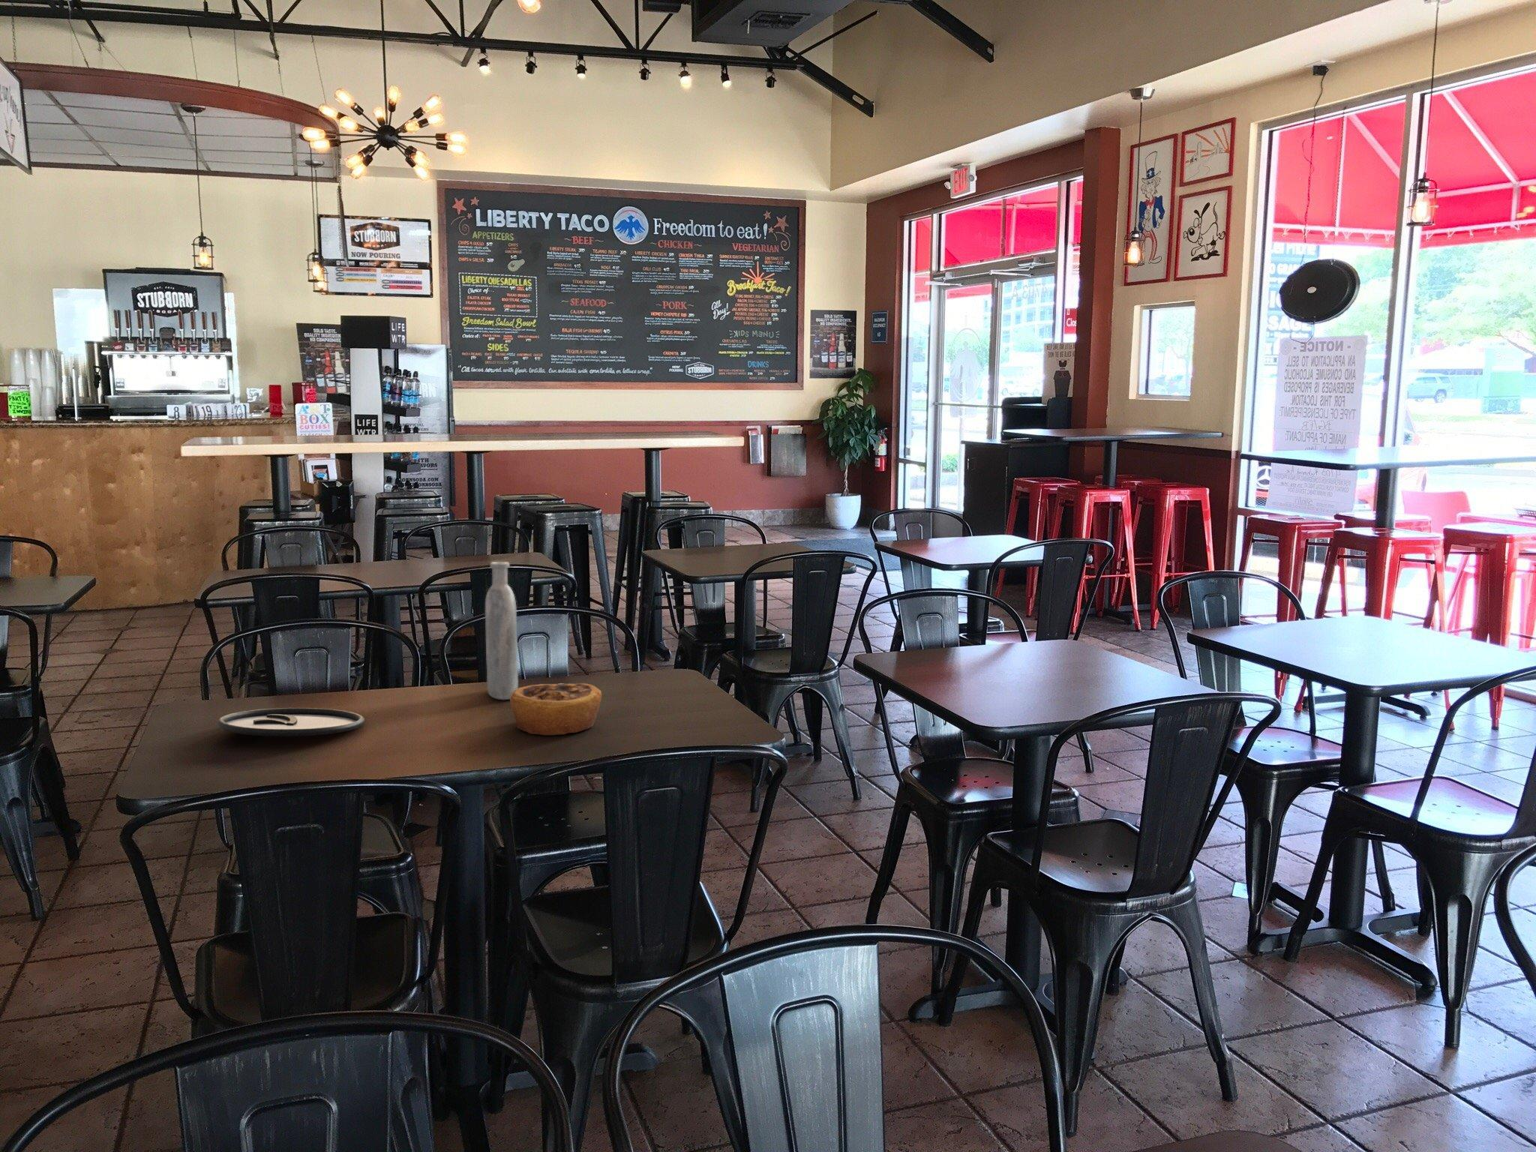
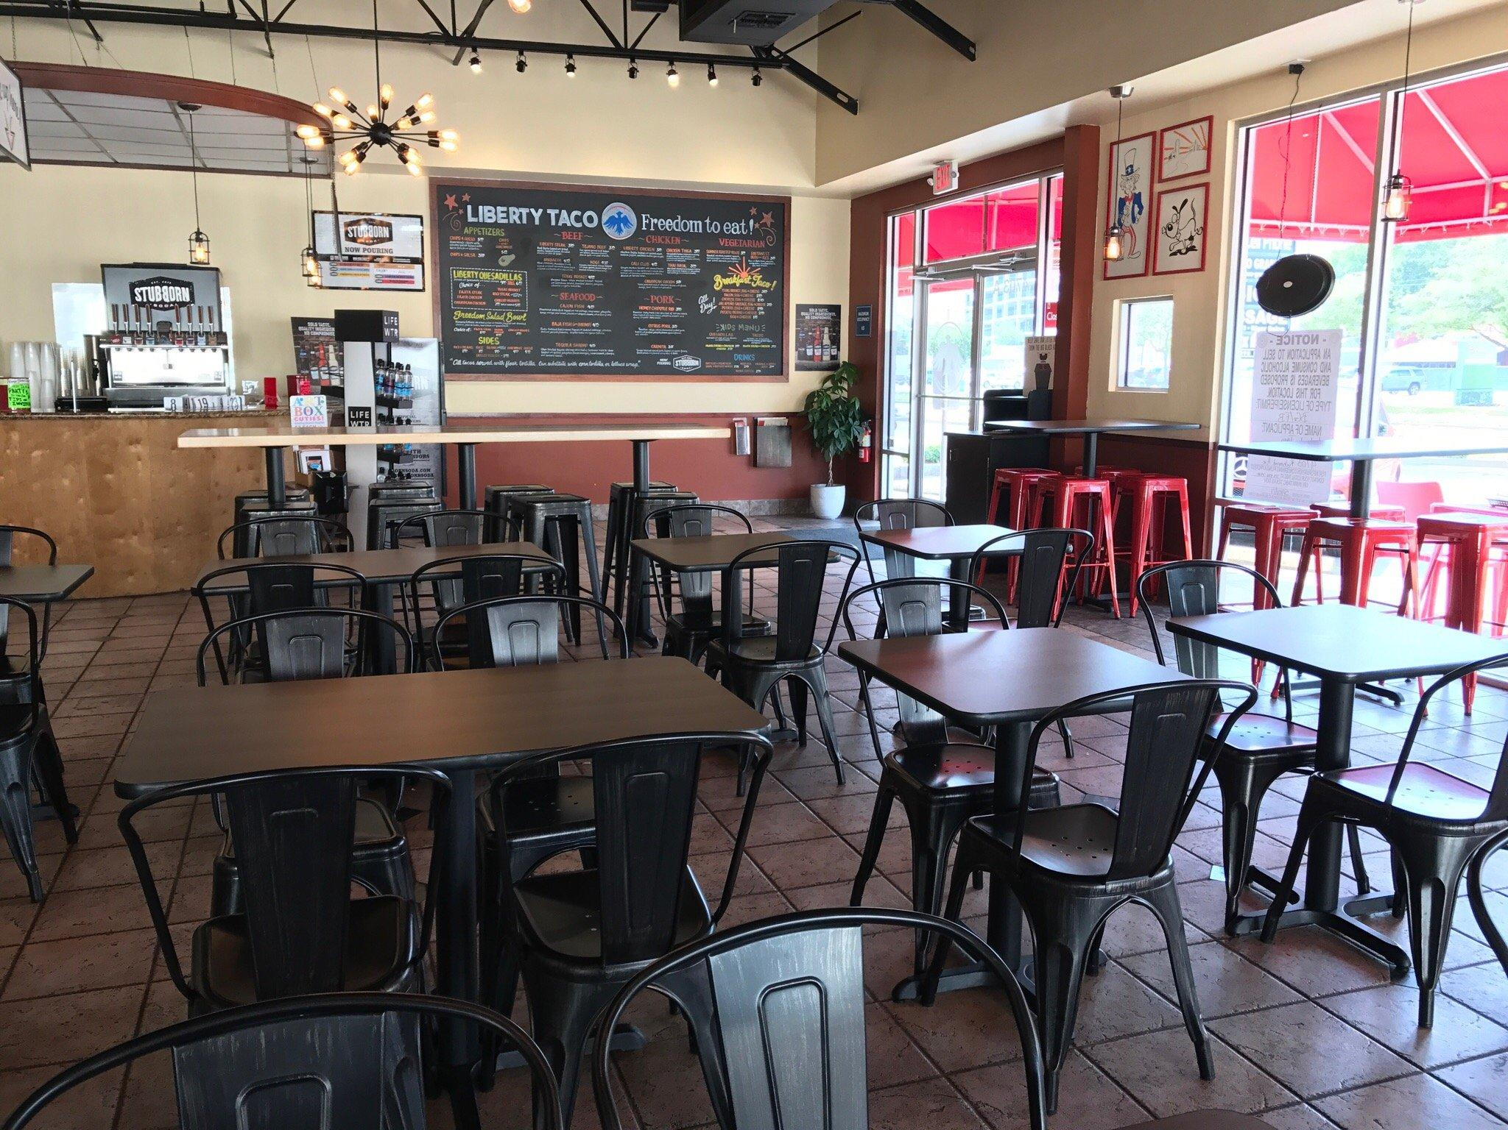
- pastry [509,682,602,737]
- plate [216,707,365,737]
- bottle [485,561,519,701]
